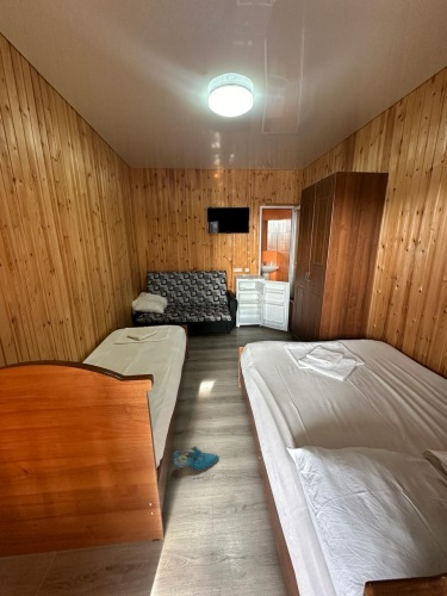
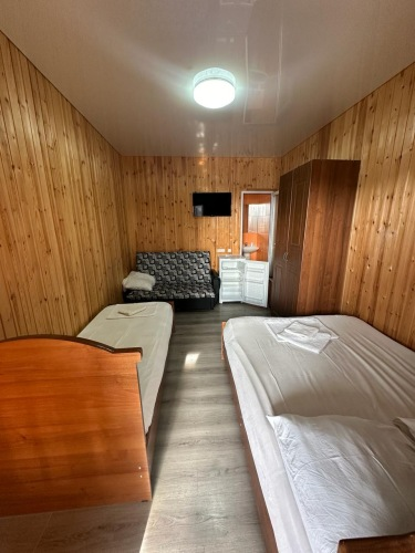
- shoe [173,445,221,472]
